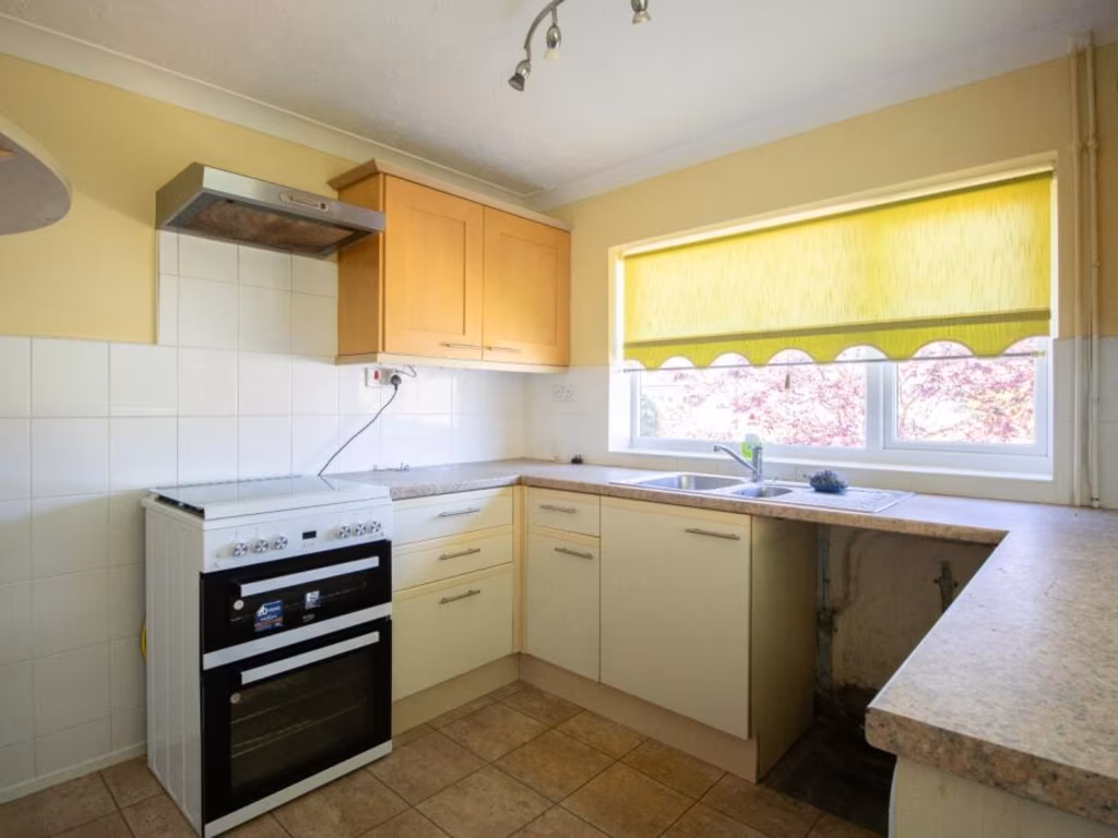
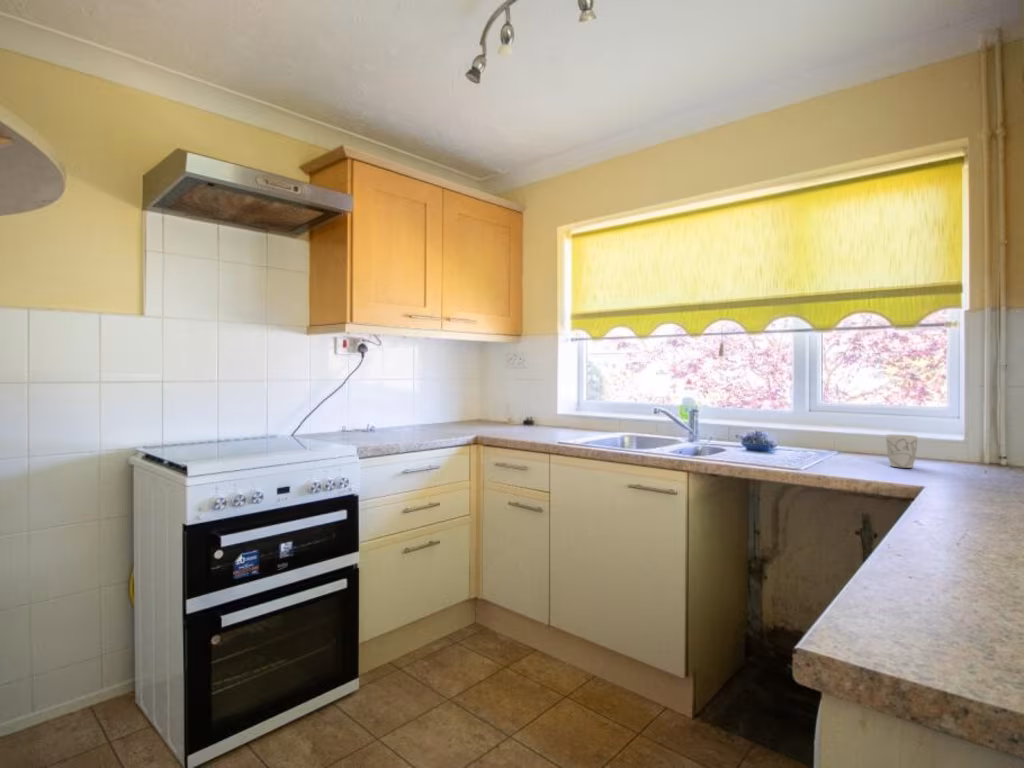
+ mug [885,434,918,469]
